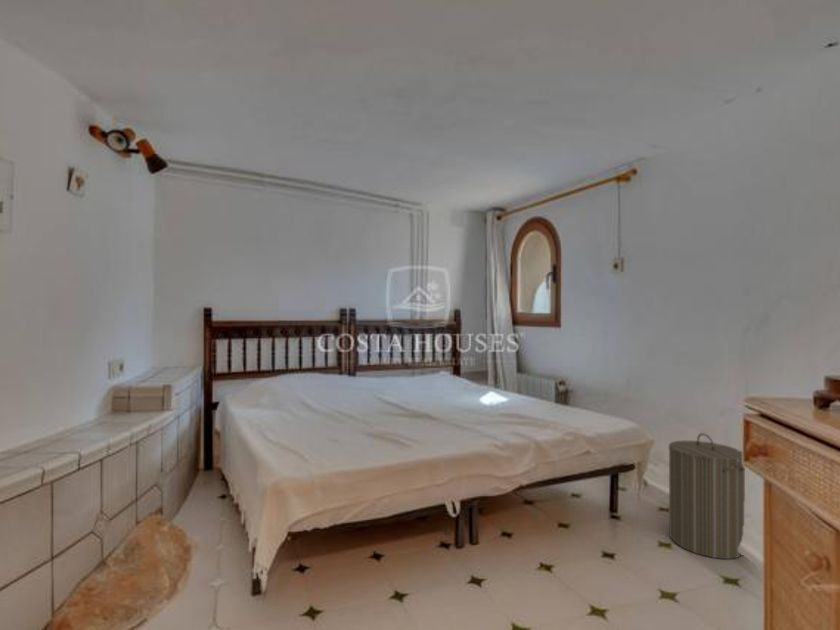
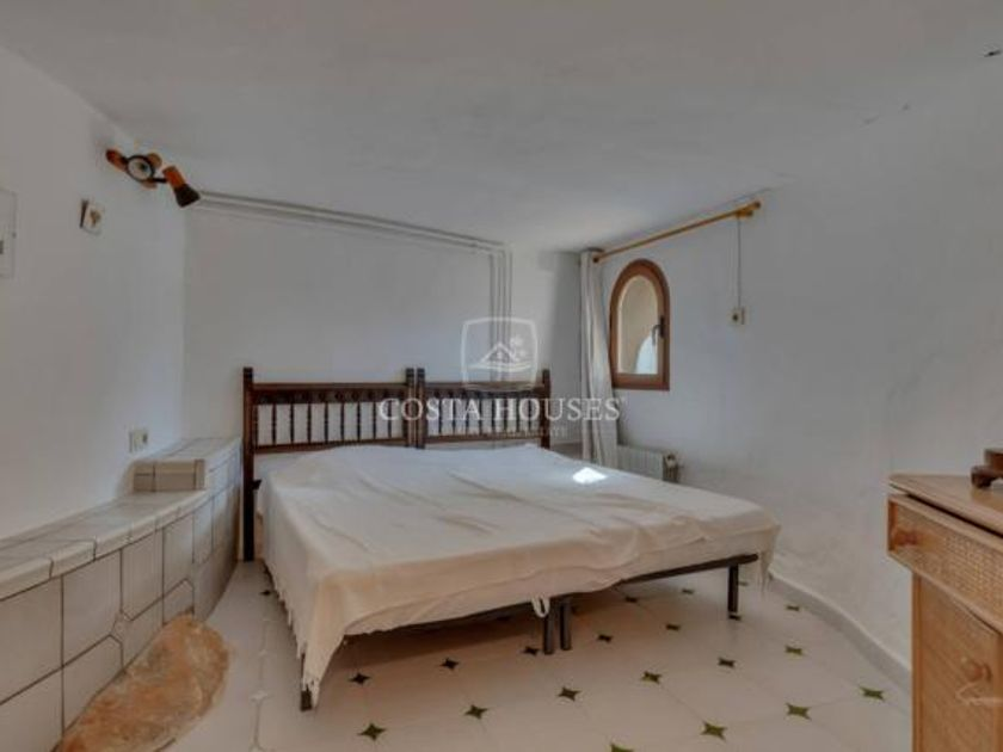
- laundry hamper [668,432,746,560]
